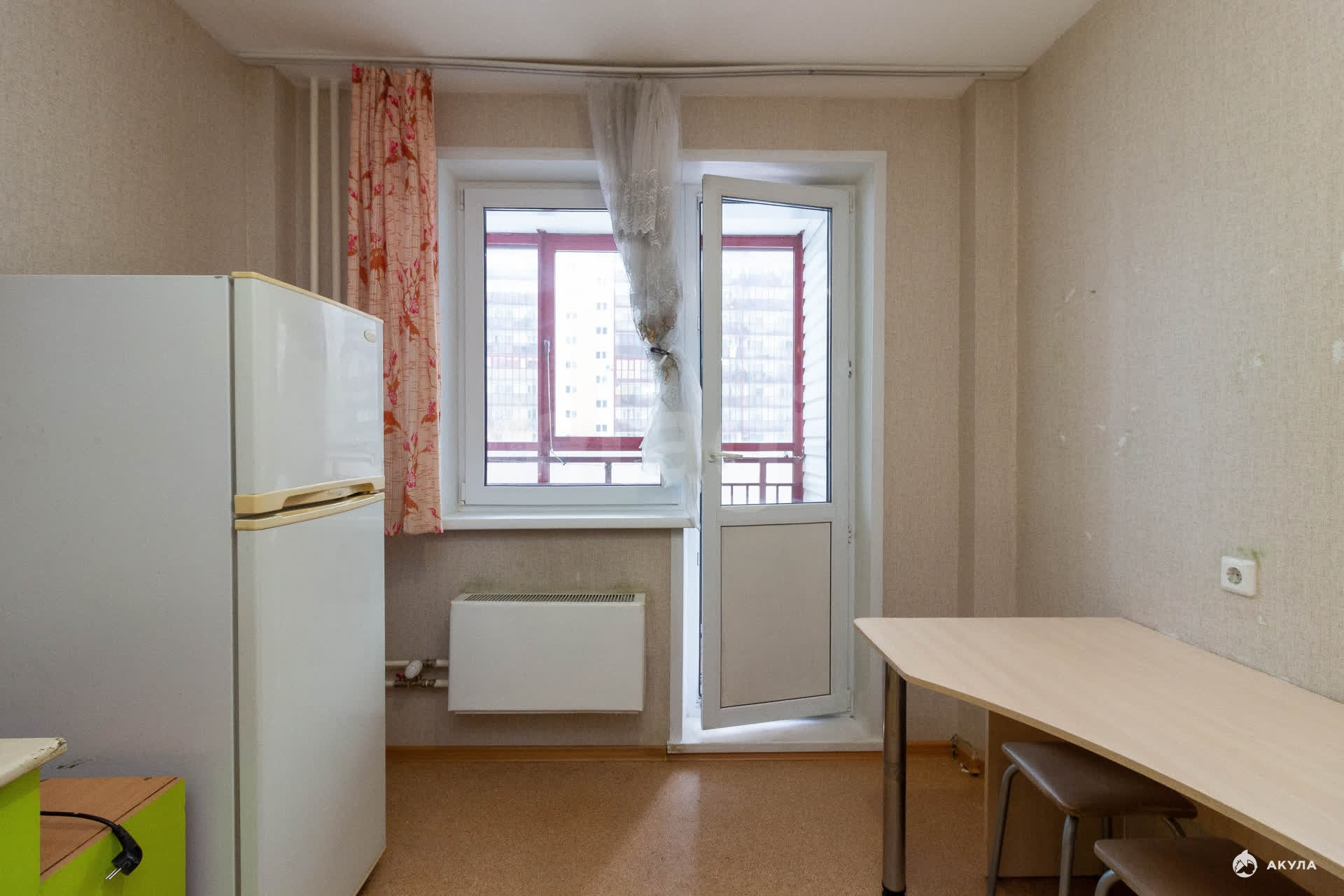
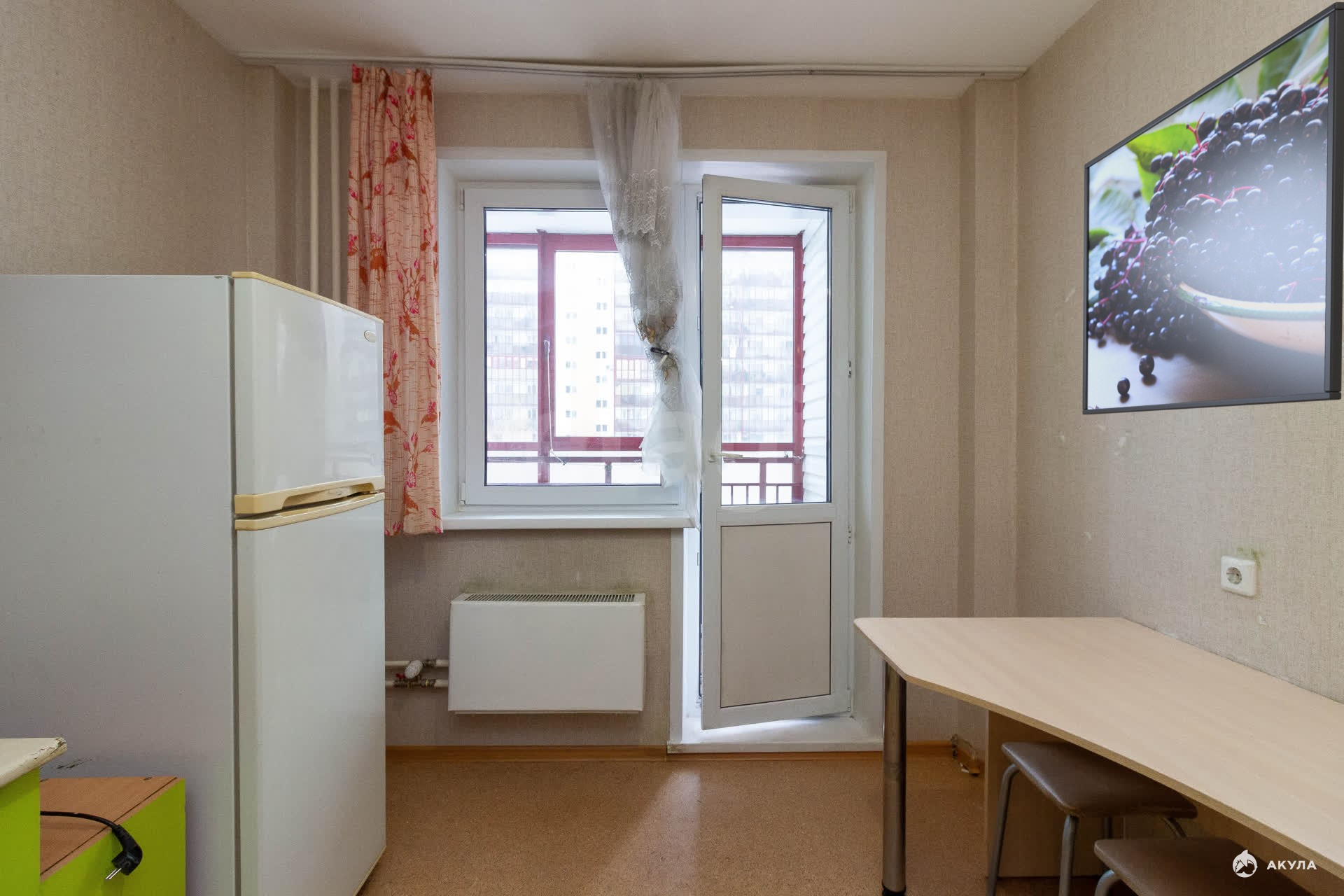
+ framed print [1082,1,1344,415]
